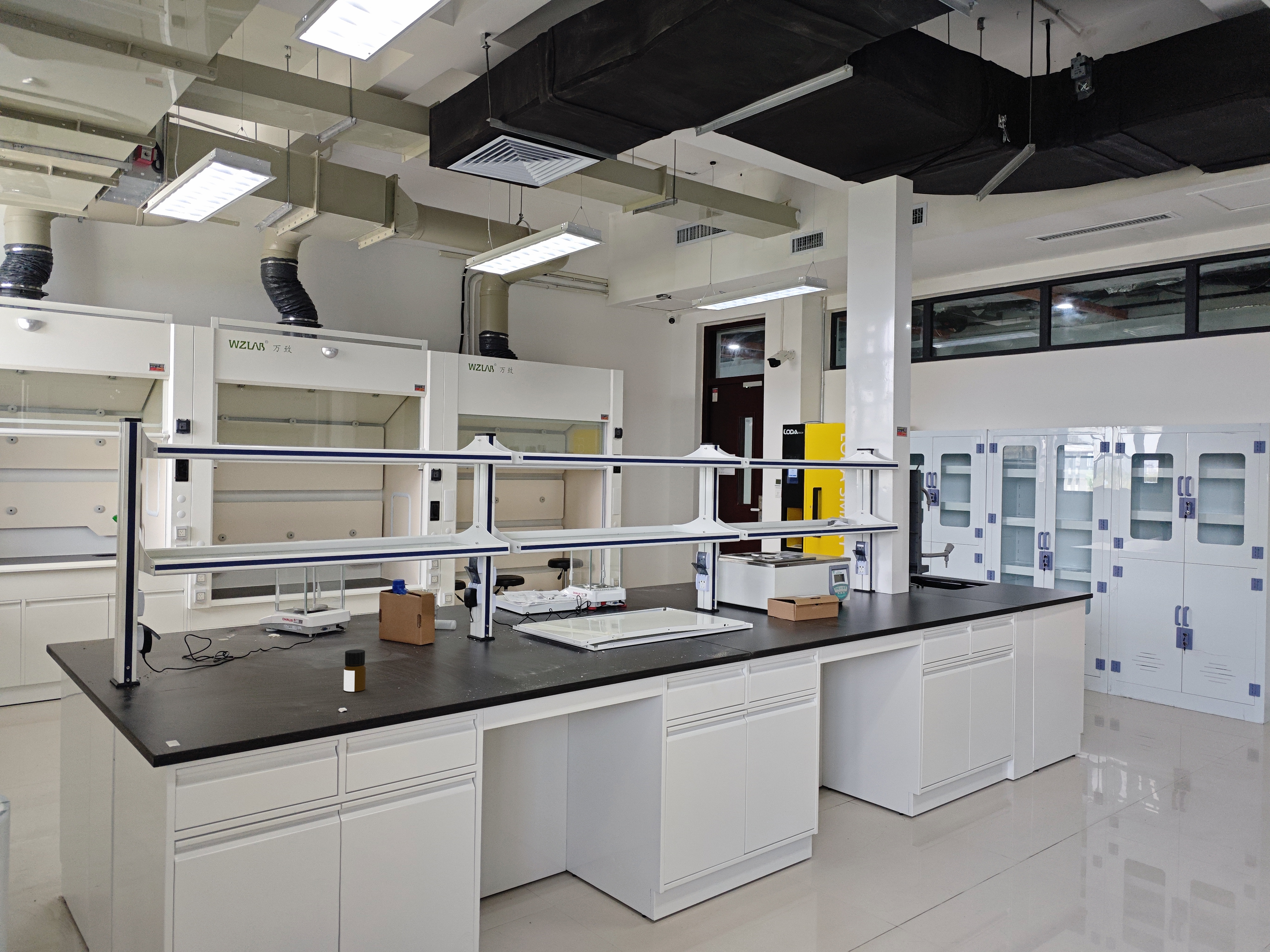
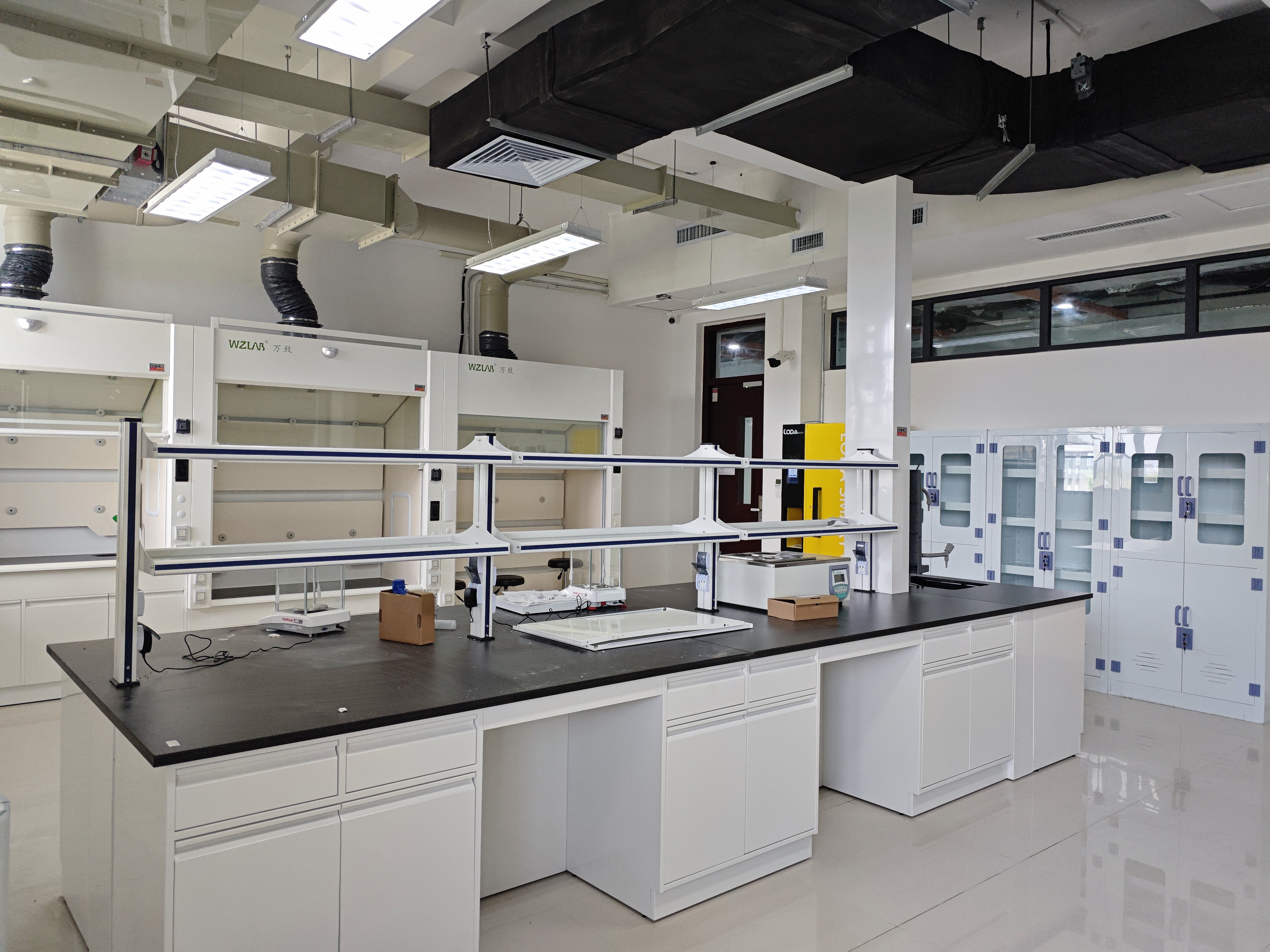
- bottle [343,649,366,692]
